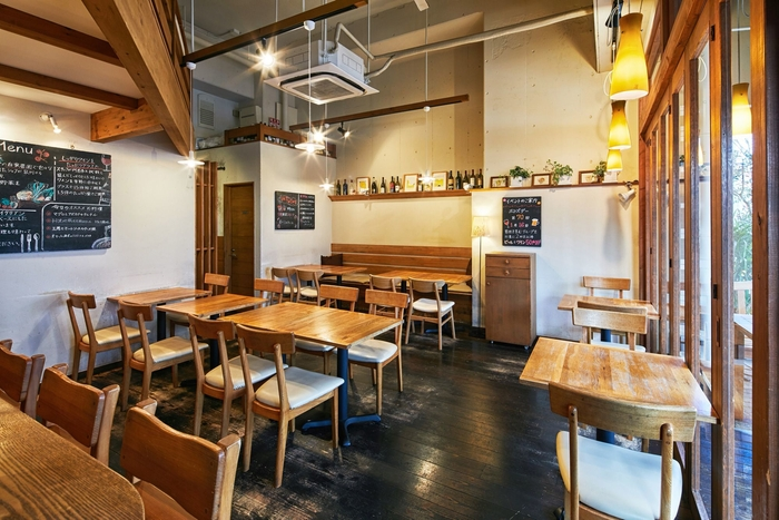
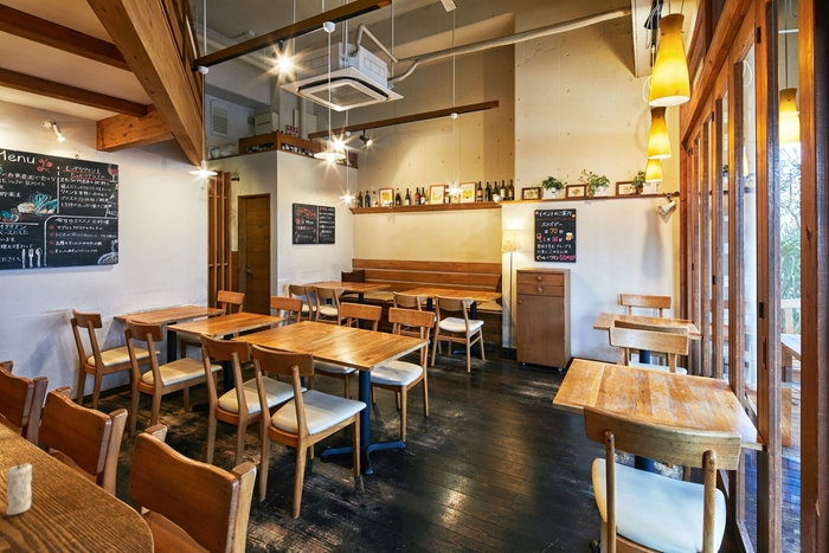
+ candle [5,457,33,516]
